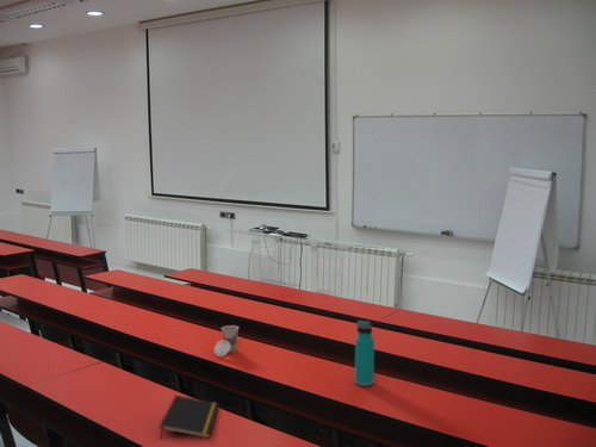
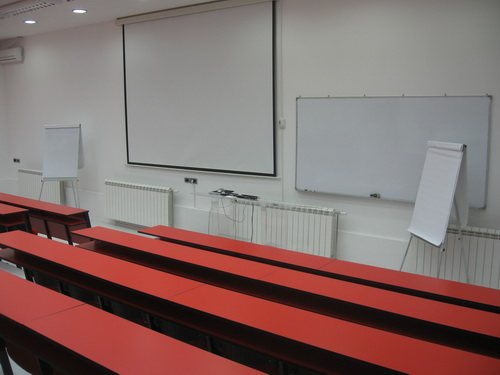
- cup [213,324,240,358]
- water bottle [354,319,375,387]
- notepad [159,393,221,440]
